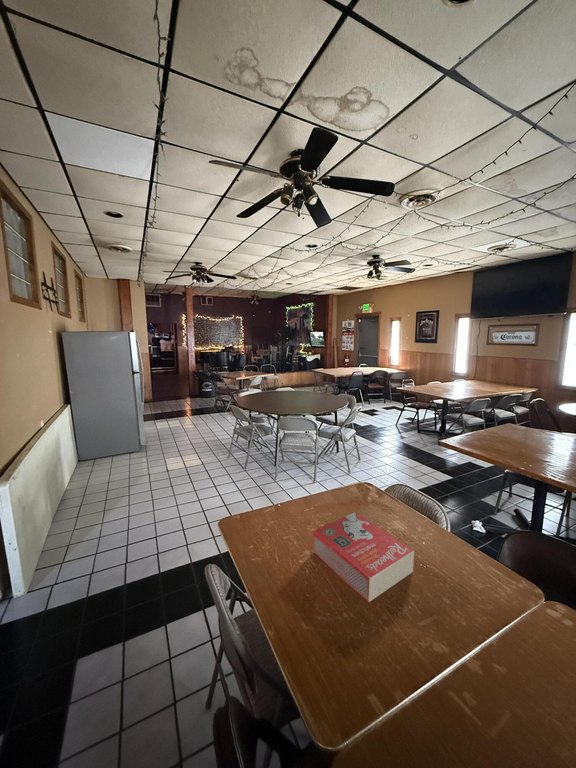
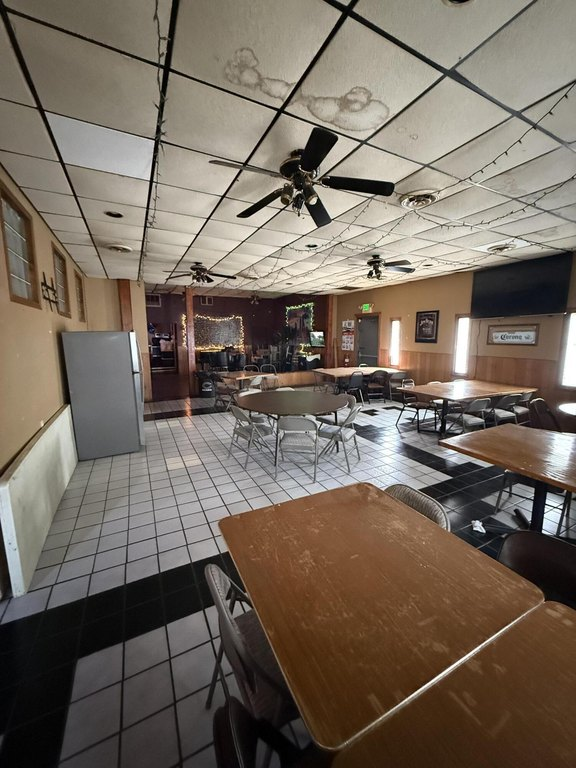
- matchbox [312,511,415,603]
